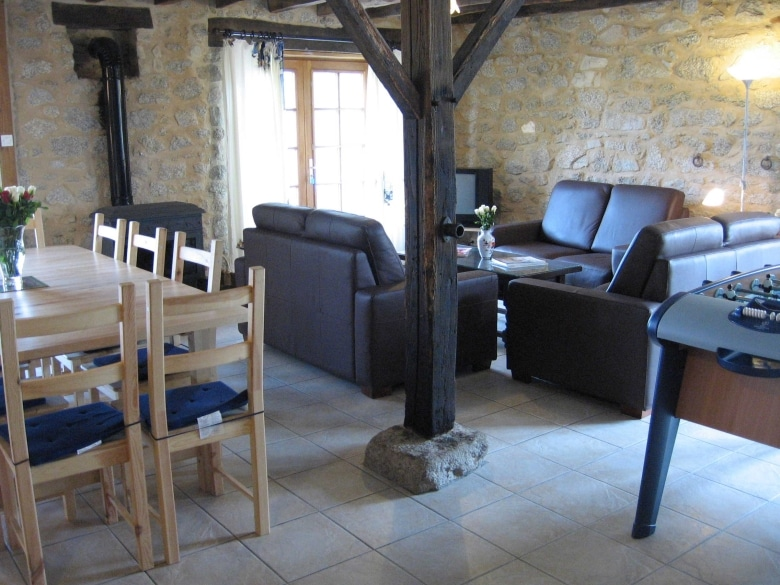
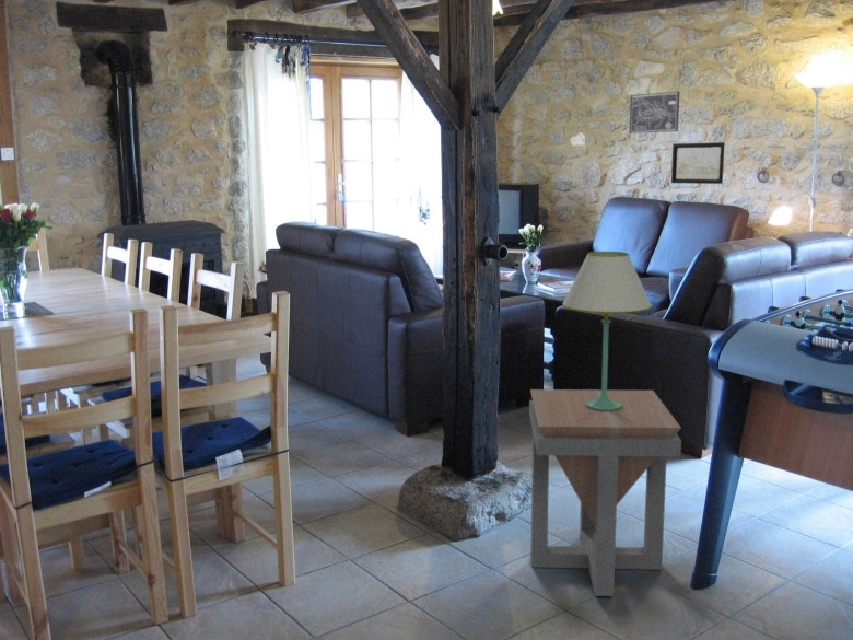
+ side table [528,388,682,597]
+ table lamp [561,251,653,410]
+ wall art [628,91,680,135]
+ wall art [670,141,726,185]
